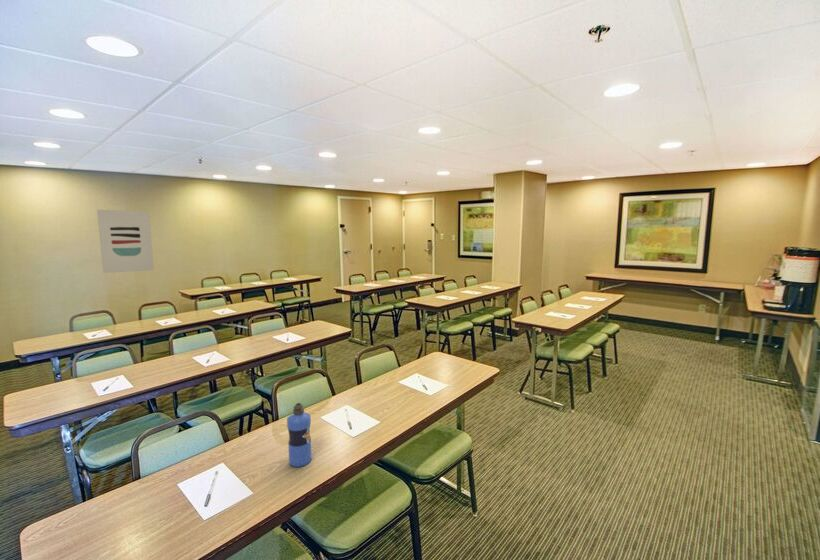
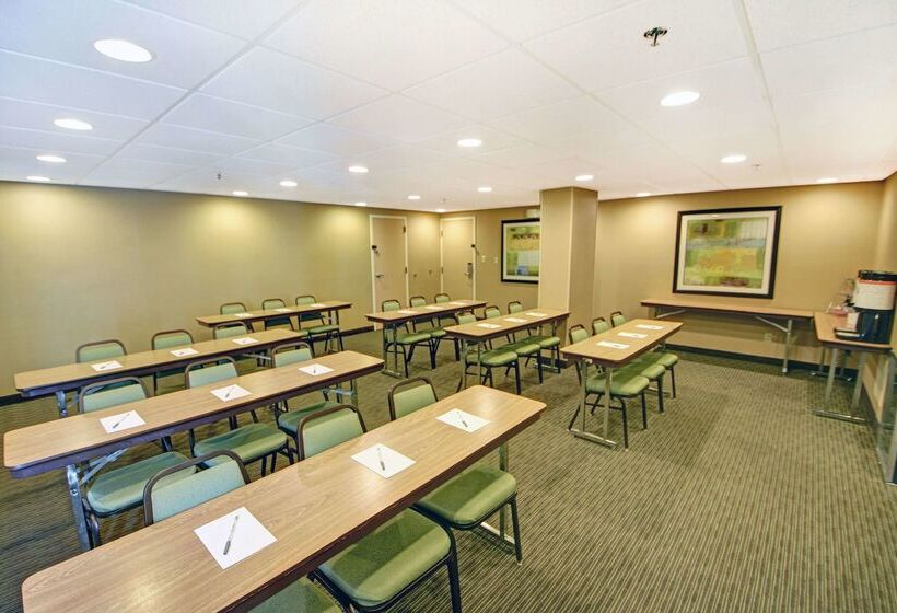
- wall art [96,208,155,274]
- water bottle [286,402,313,468]
